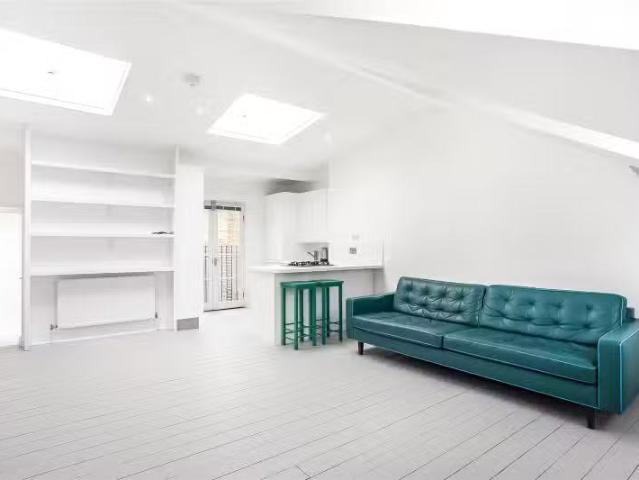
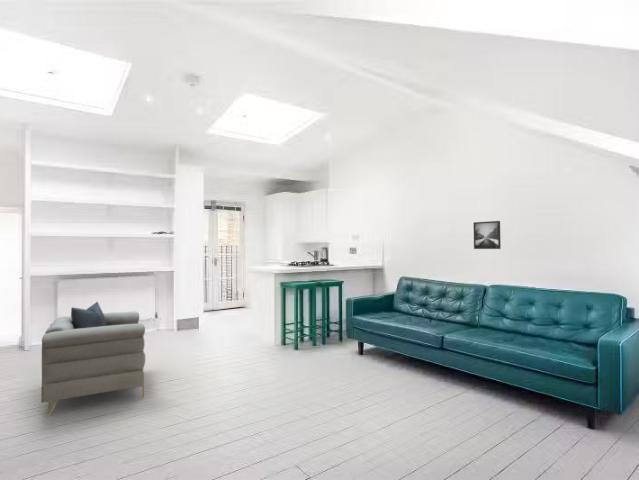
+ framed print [473,220,502,250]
+ armchair [40,301,146,417]
